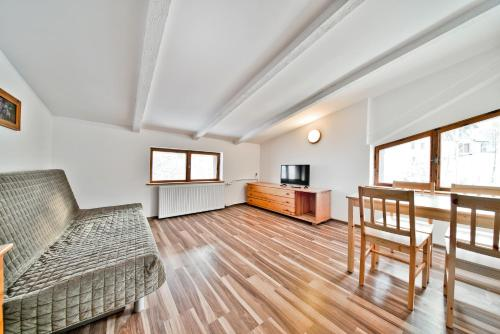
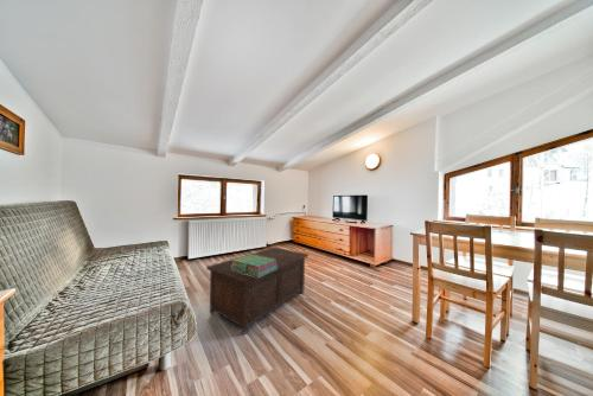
+ cabinet [205,247,310,336]
+ stack of books [231,254,278,277]
